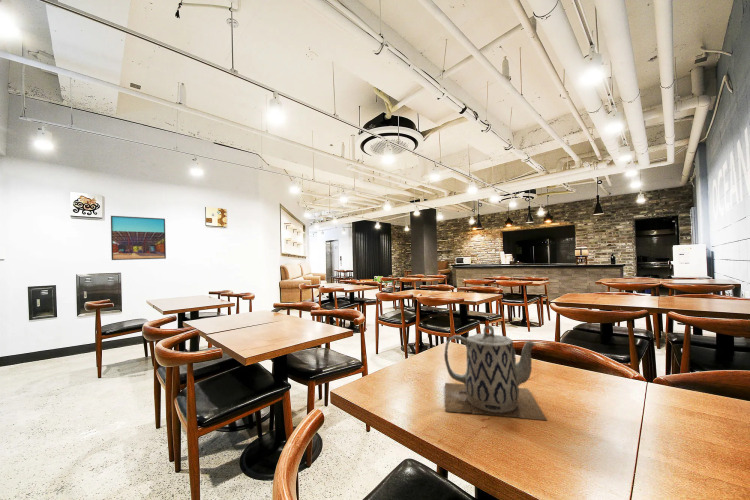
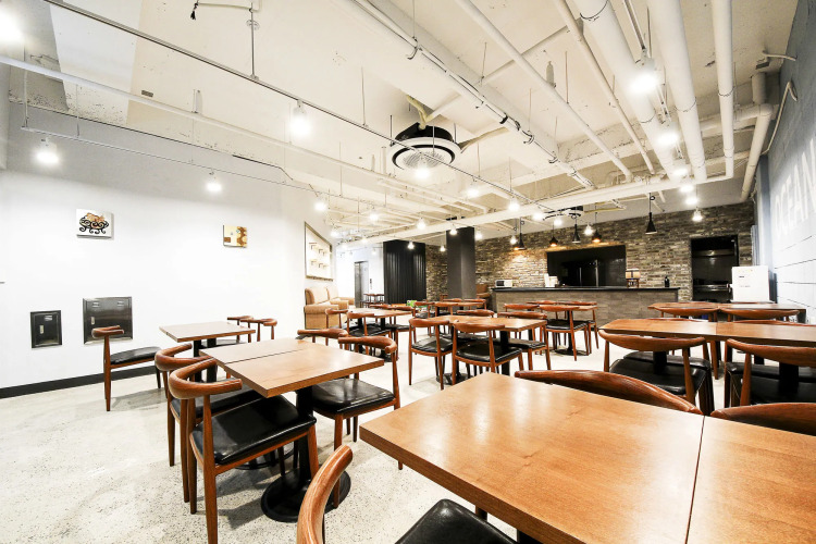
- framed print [110,215,167,261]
- teapot [443,324,548,421]
